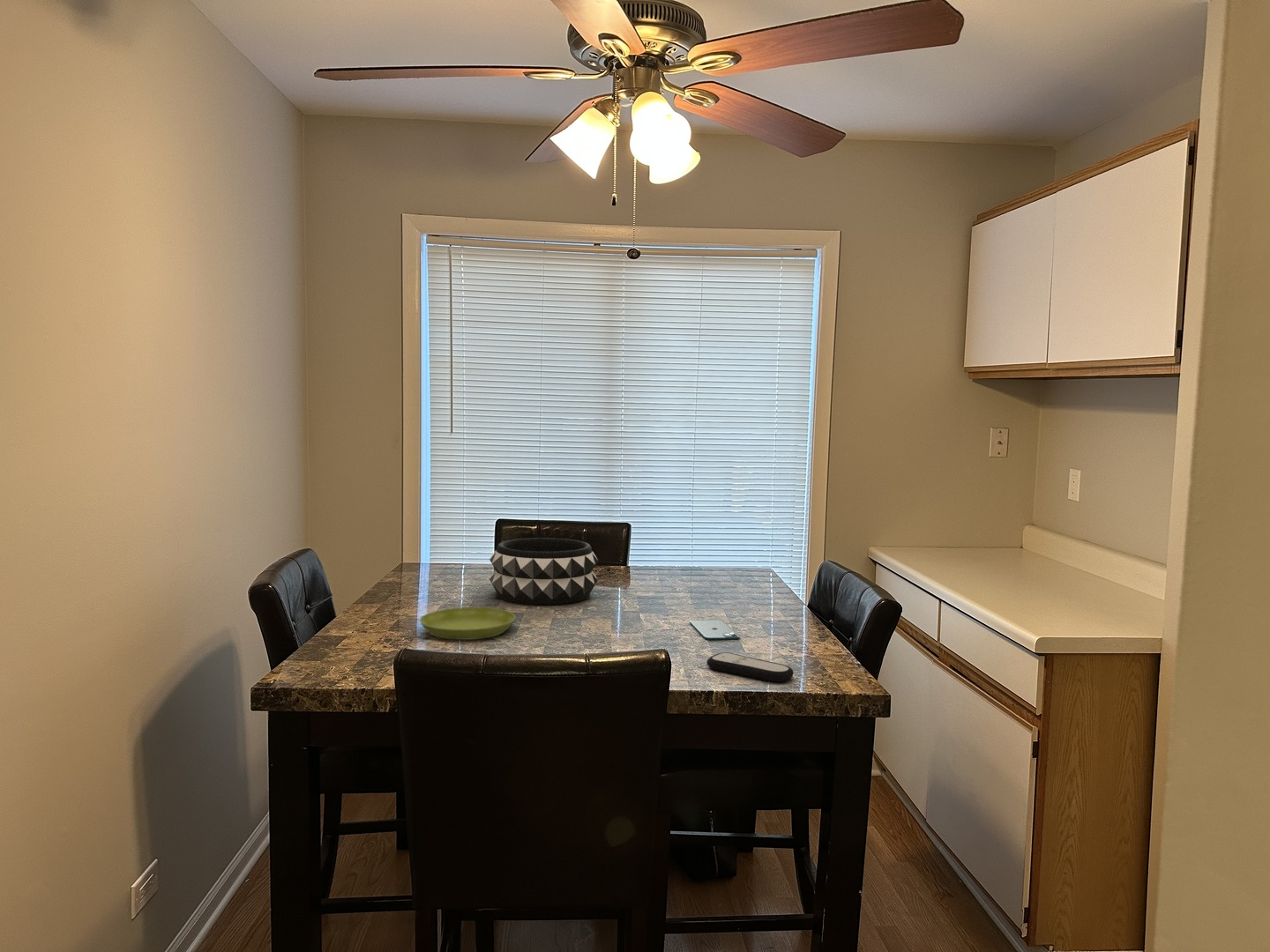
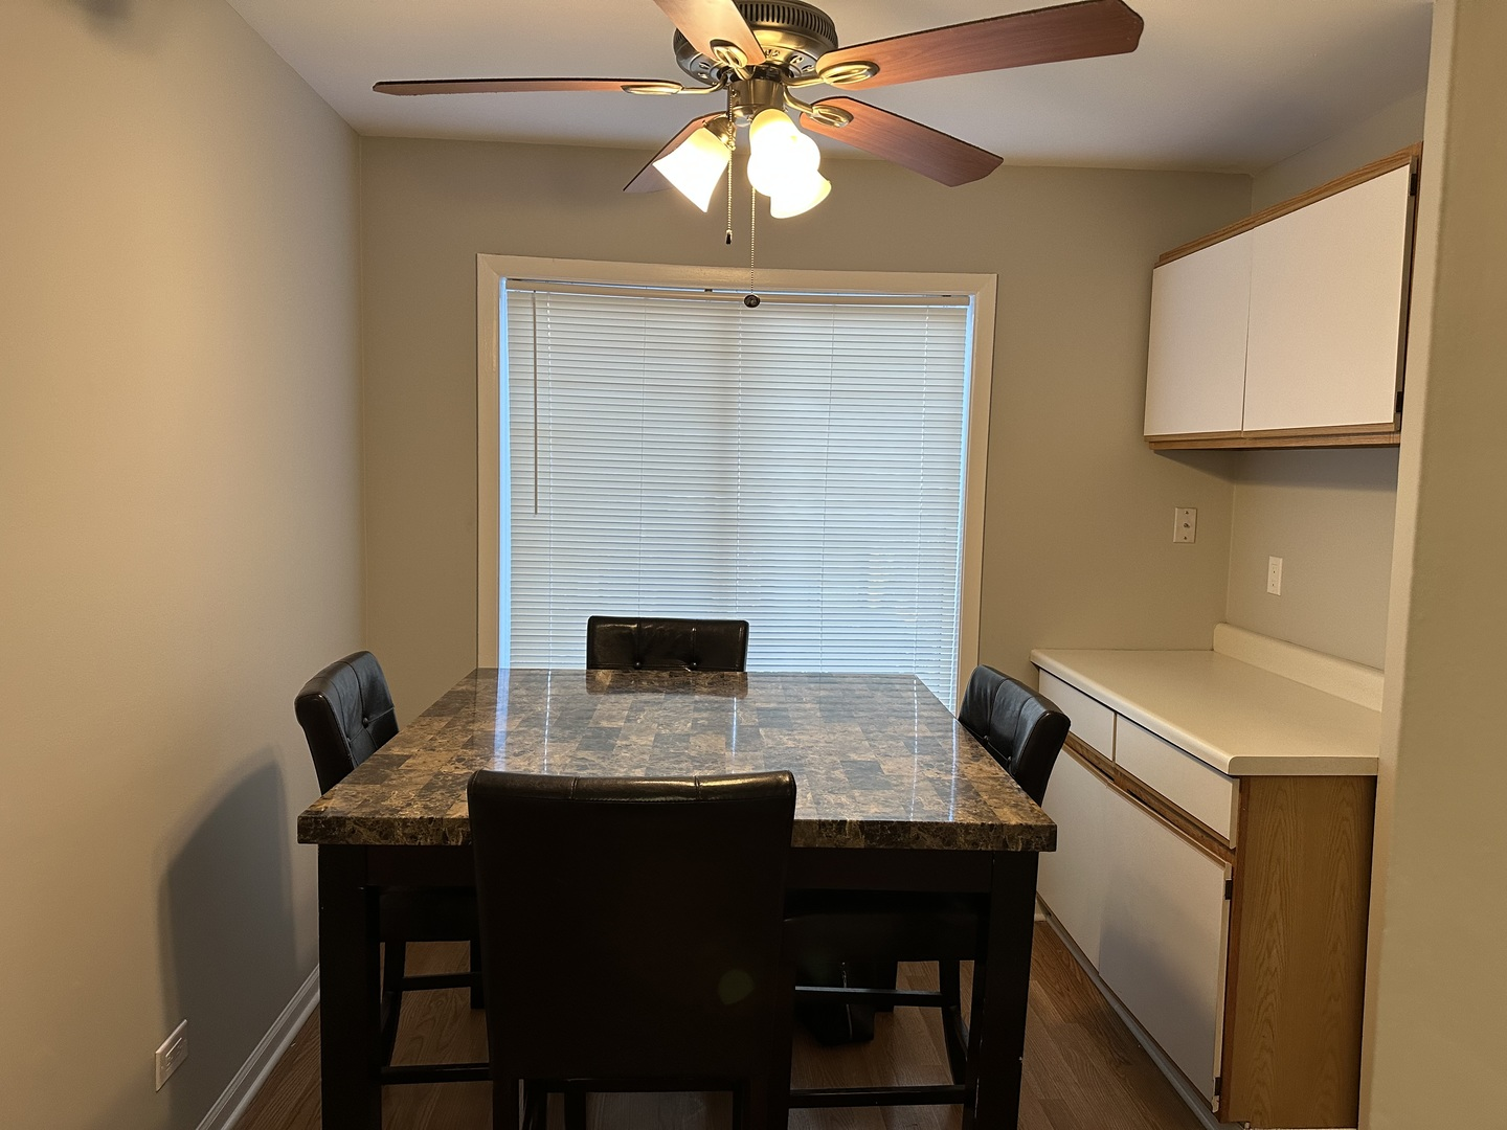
- smartphone [689,619,741,641]
- decorative bowl [489,537,599,606]
- remote control [706,651,794,683]
- saucer [419,606,516,641]
